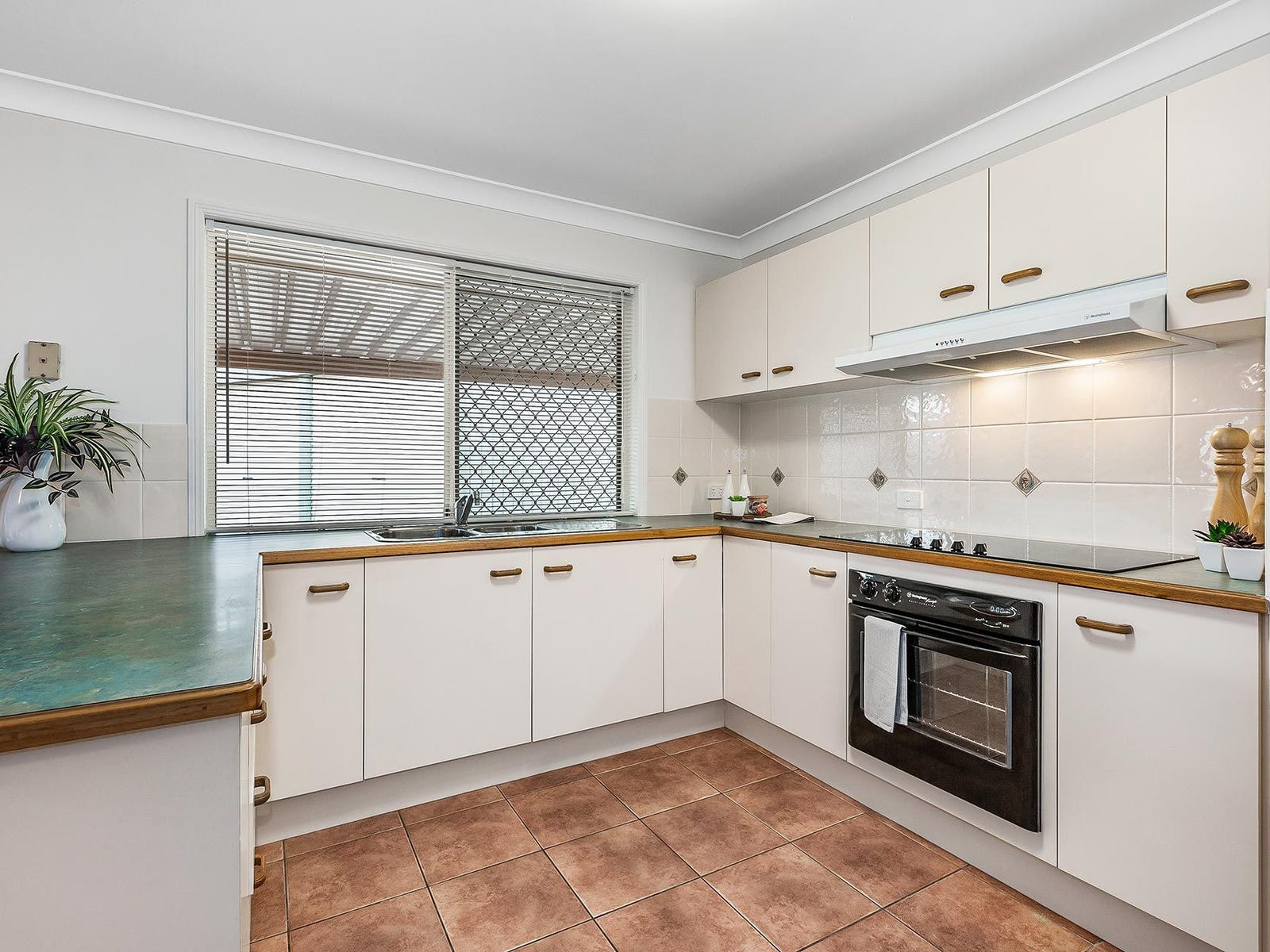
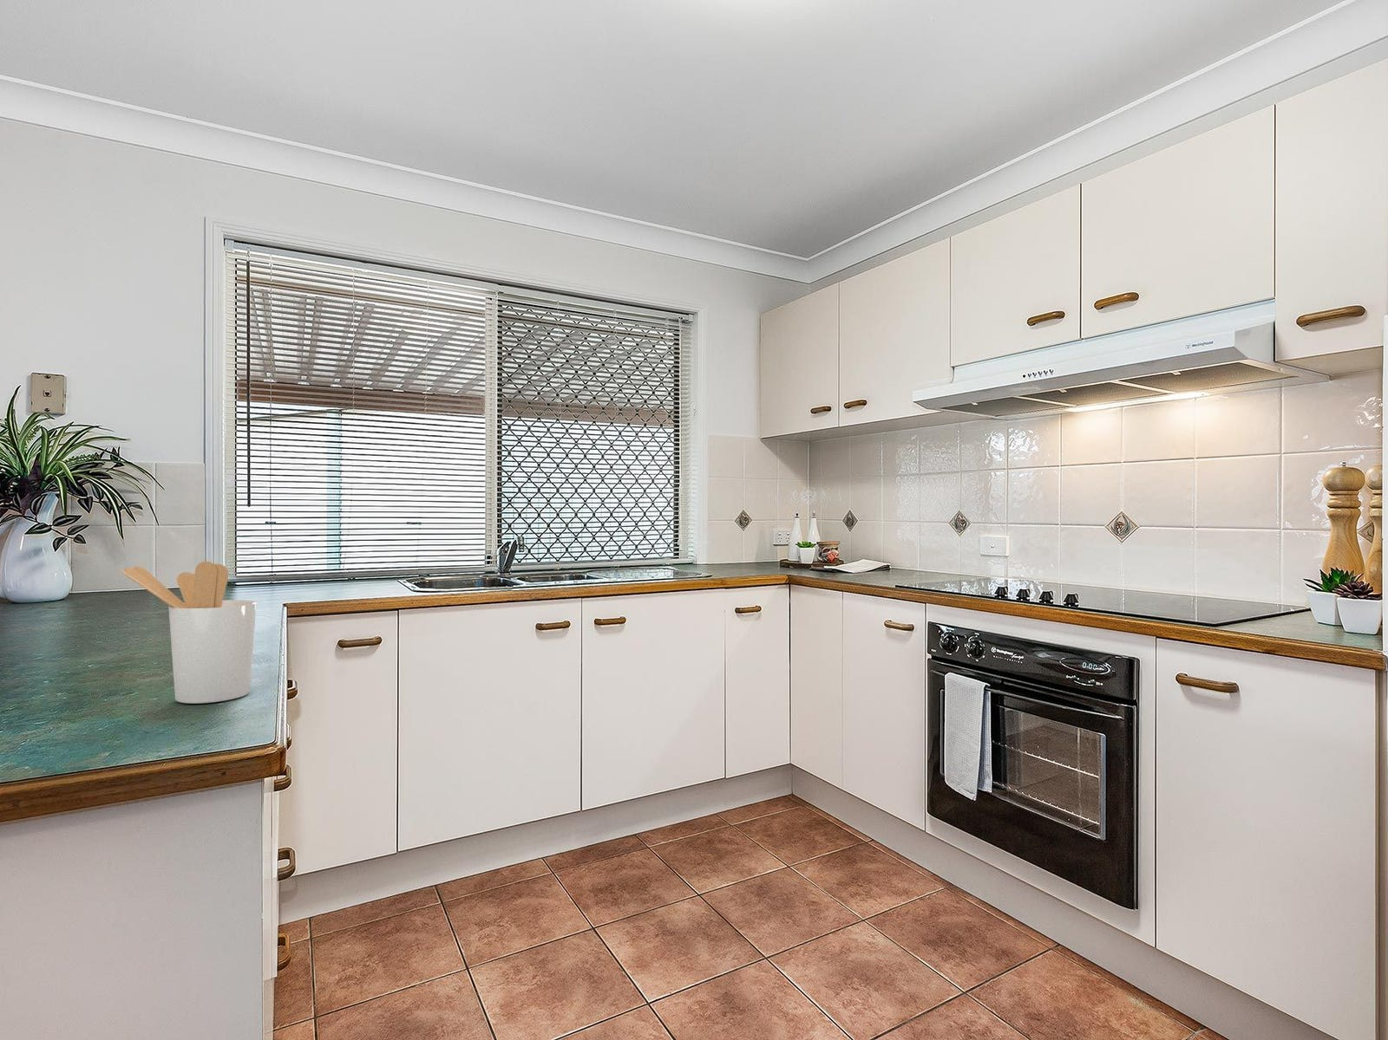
+ utensil holder [119,560,258,705]
